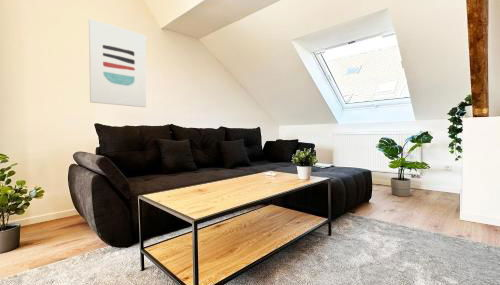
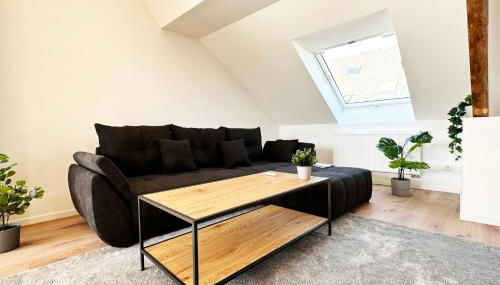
- wall art [88,18,147,108]
